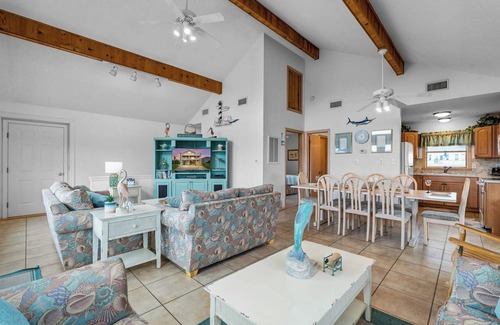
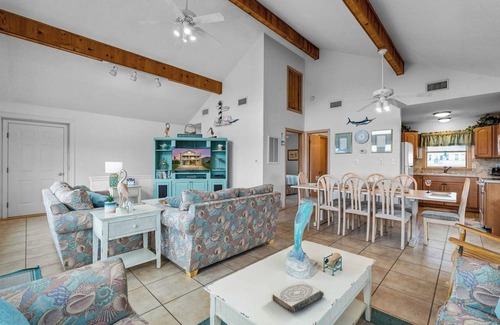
+ book [272,280,325,314]
